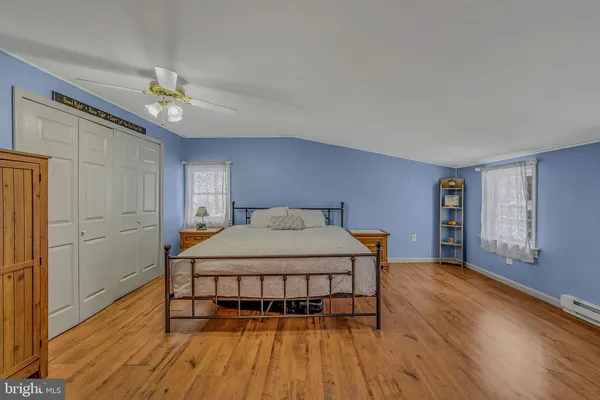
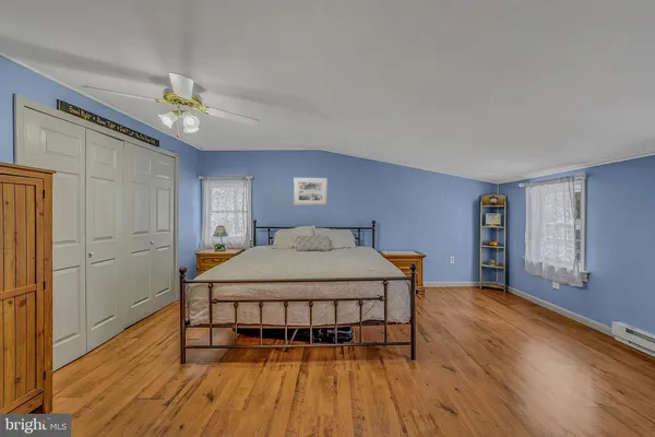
+ wall art [293,177,327,206]
